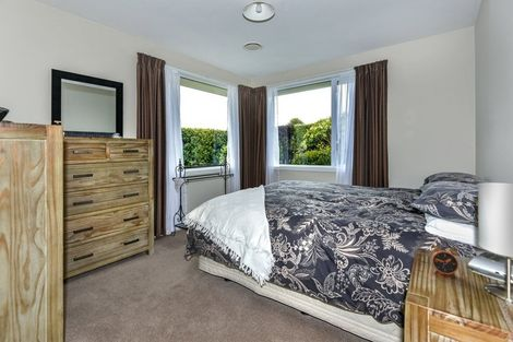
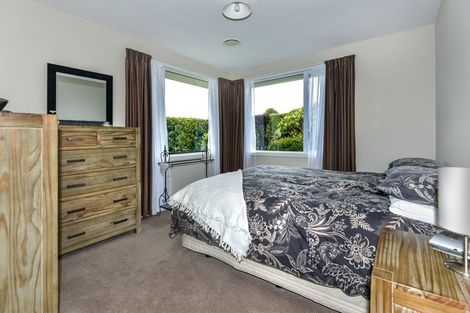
- alarm clock [430,240,461,280]
